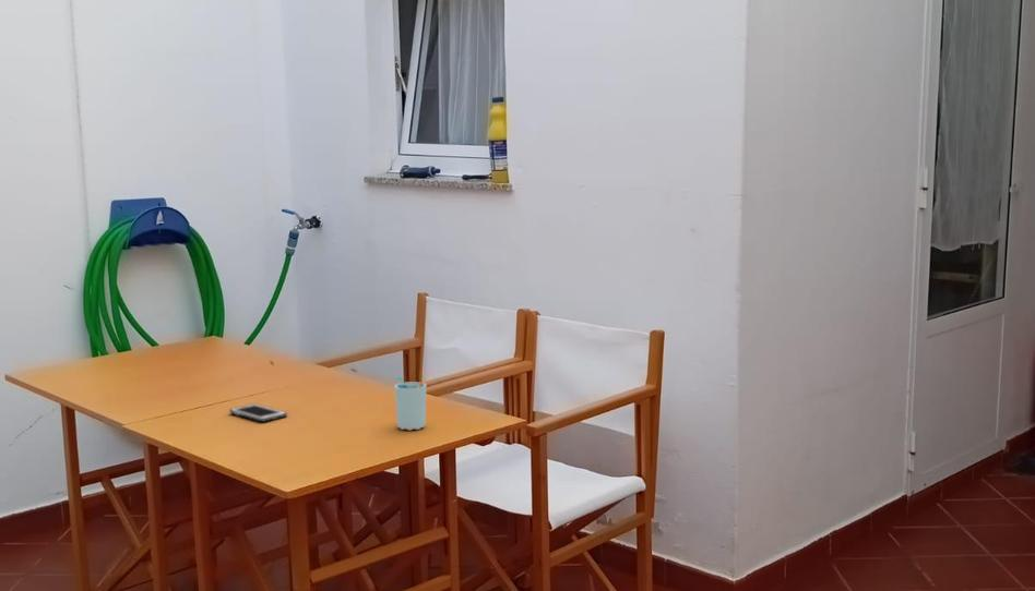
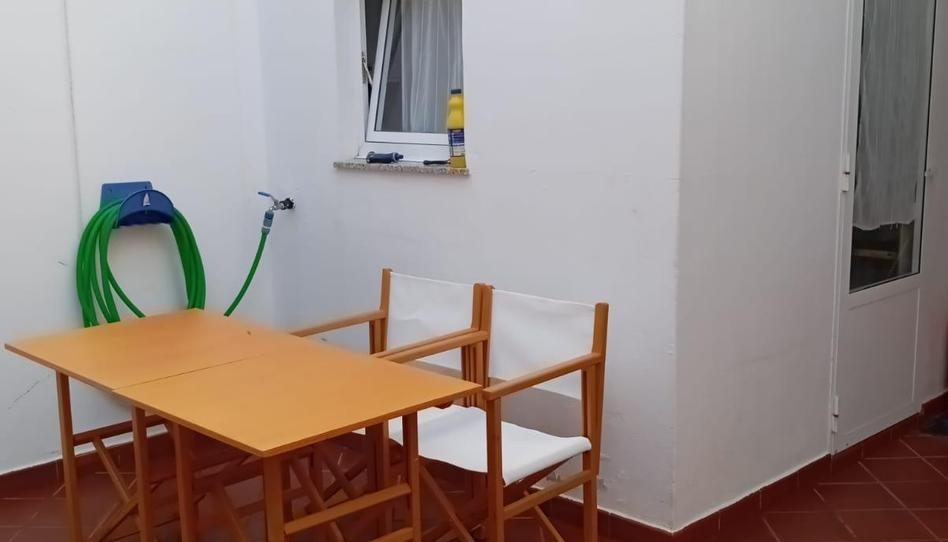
- cell phone [228,402,288,423]
- cup [394,376,427,431]
